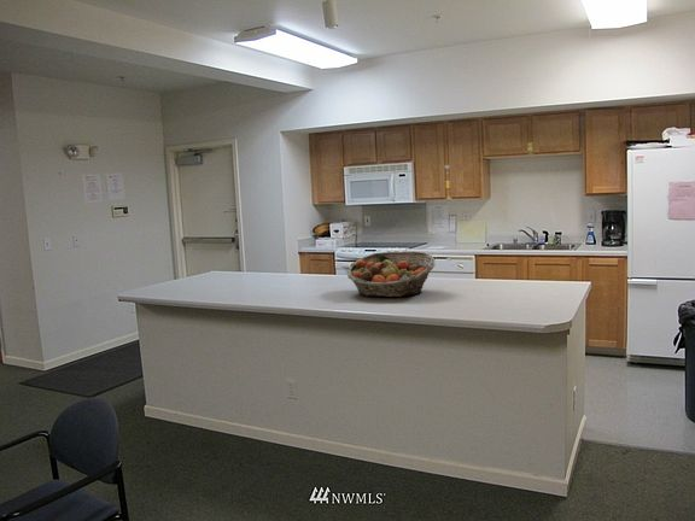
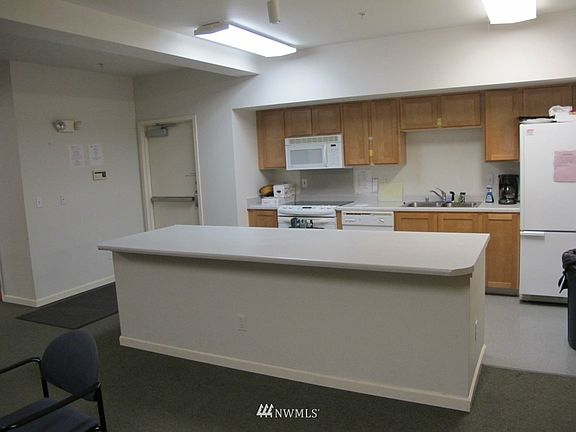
- fruit basket [345,251,436,298]
